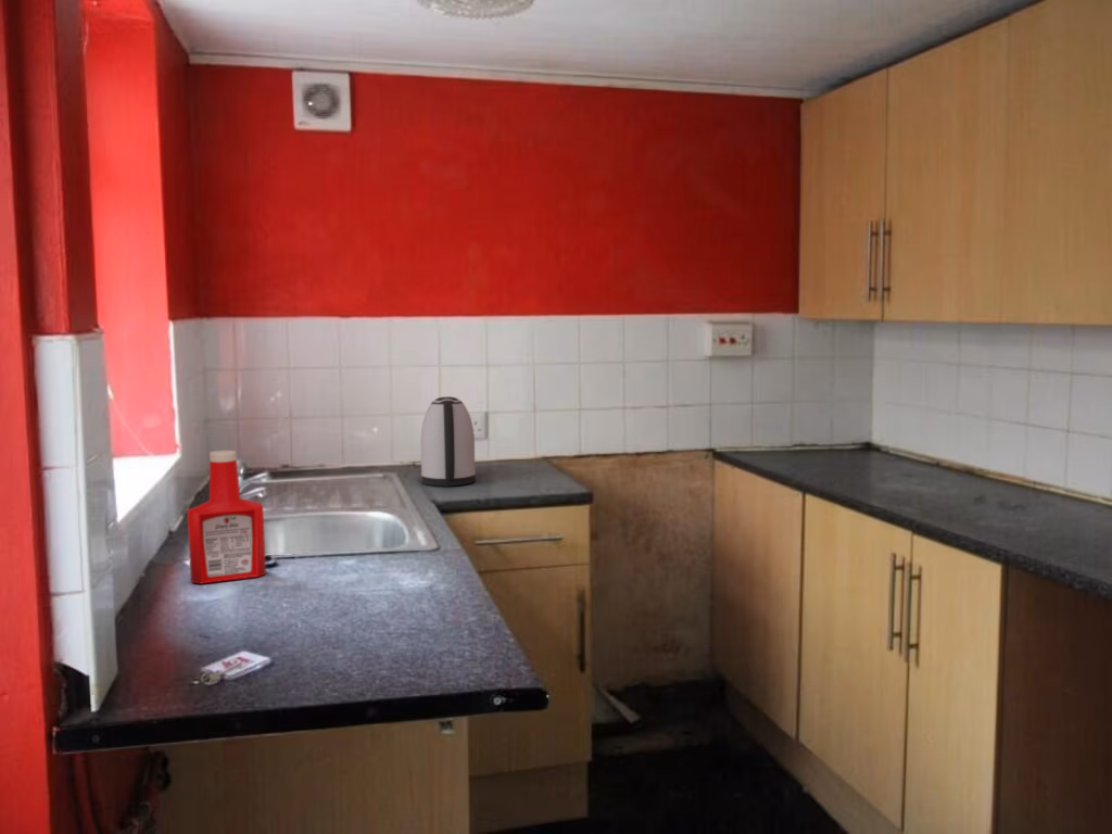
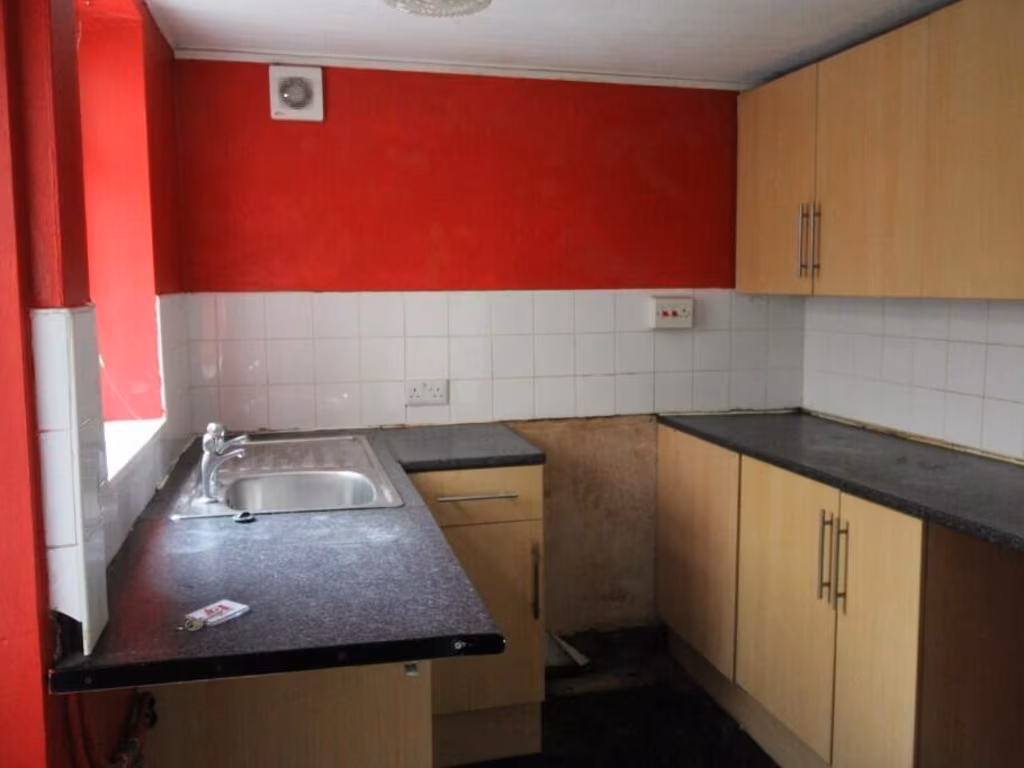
- kettle [419,395,477,488]
- soap bottle [186,450,267,585]
